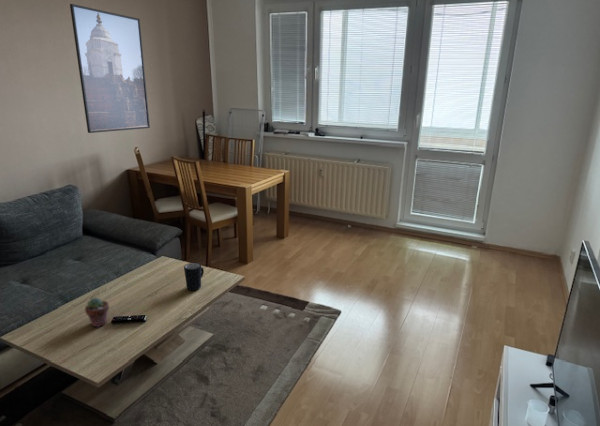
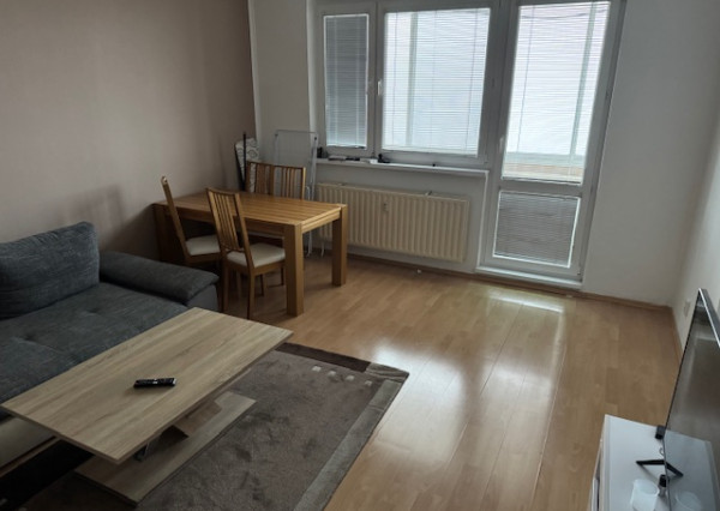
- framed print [69,3,151,134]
- potted succulent [84,296,110,328]
- mug [183,262,205,291]
